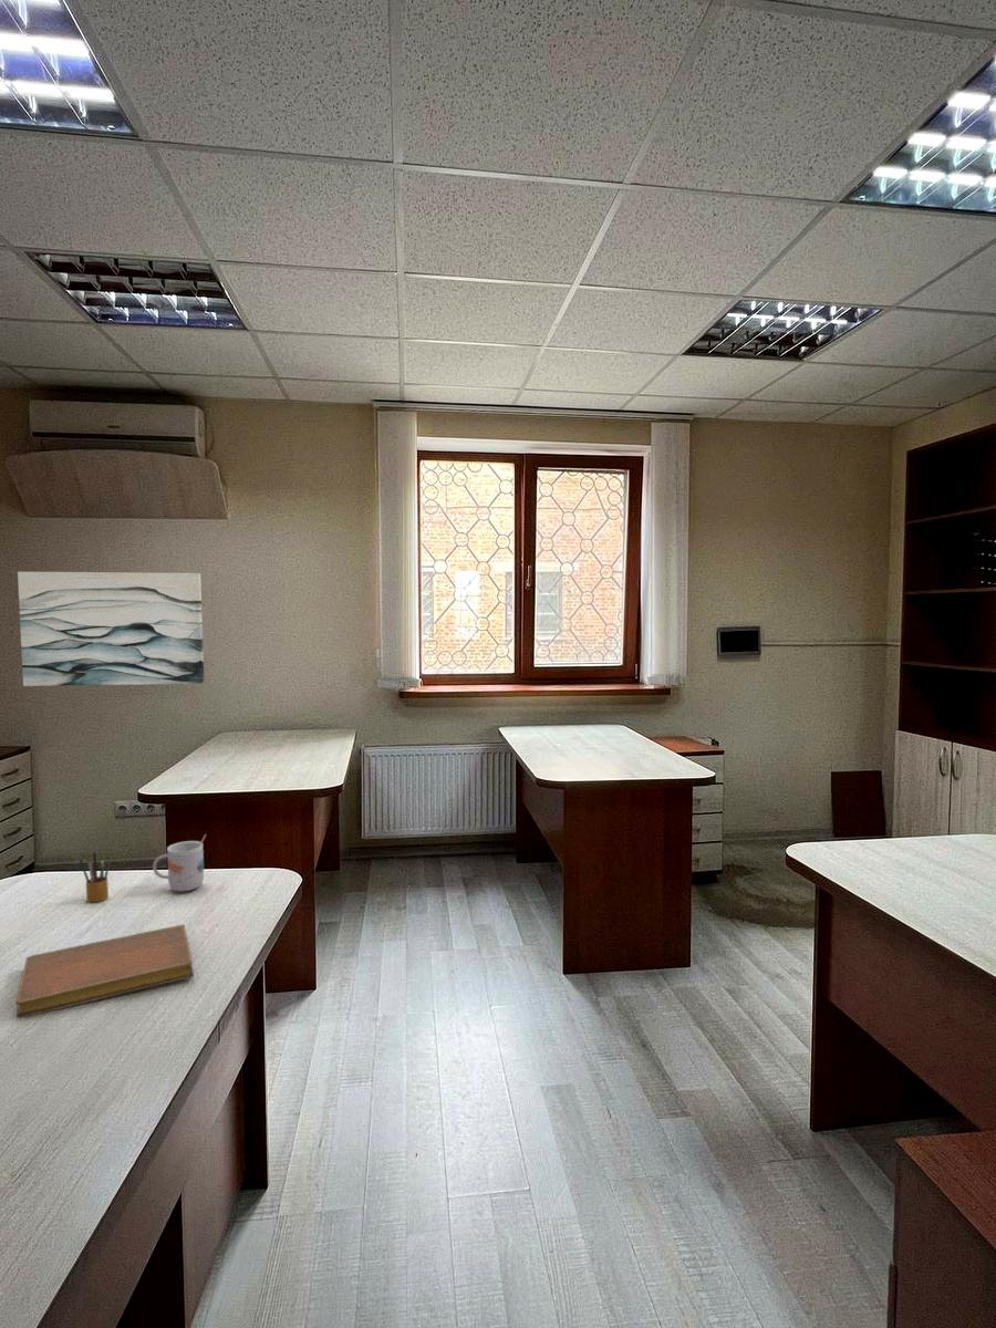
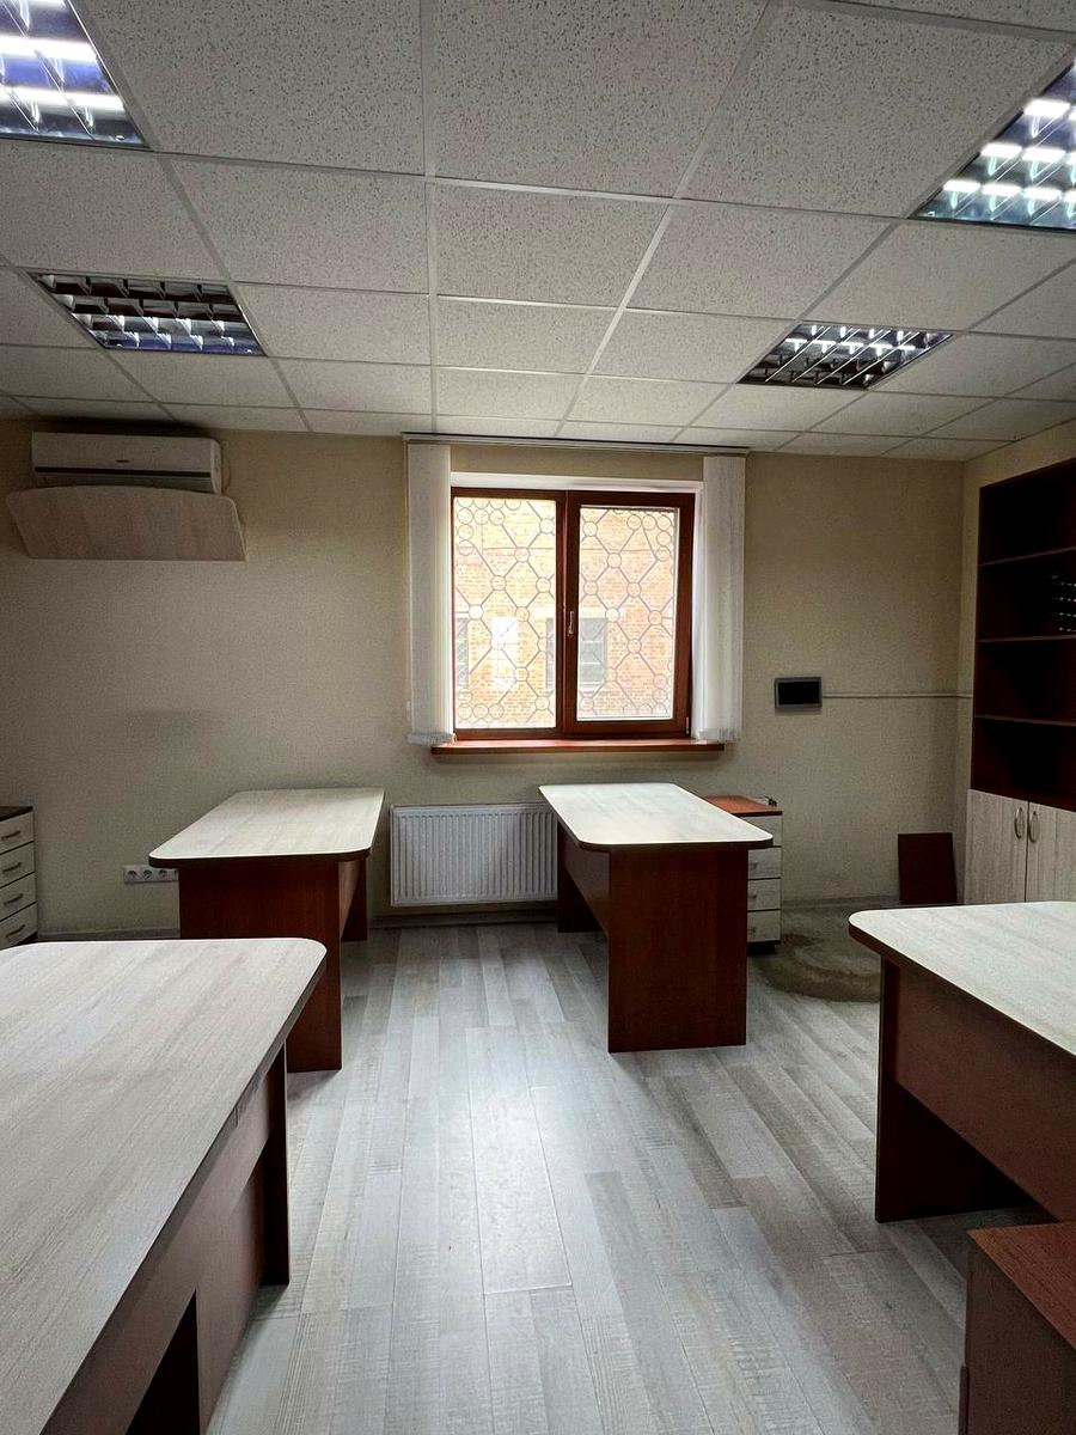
- mug [152,833,207,892]
- notebook [14,923,195,1019]
- wall art [17,571,205,687]
- pencil box [79,849,111,903]
